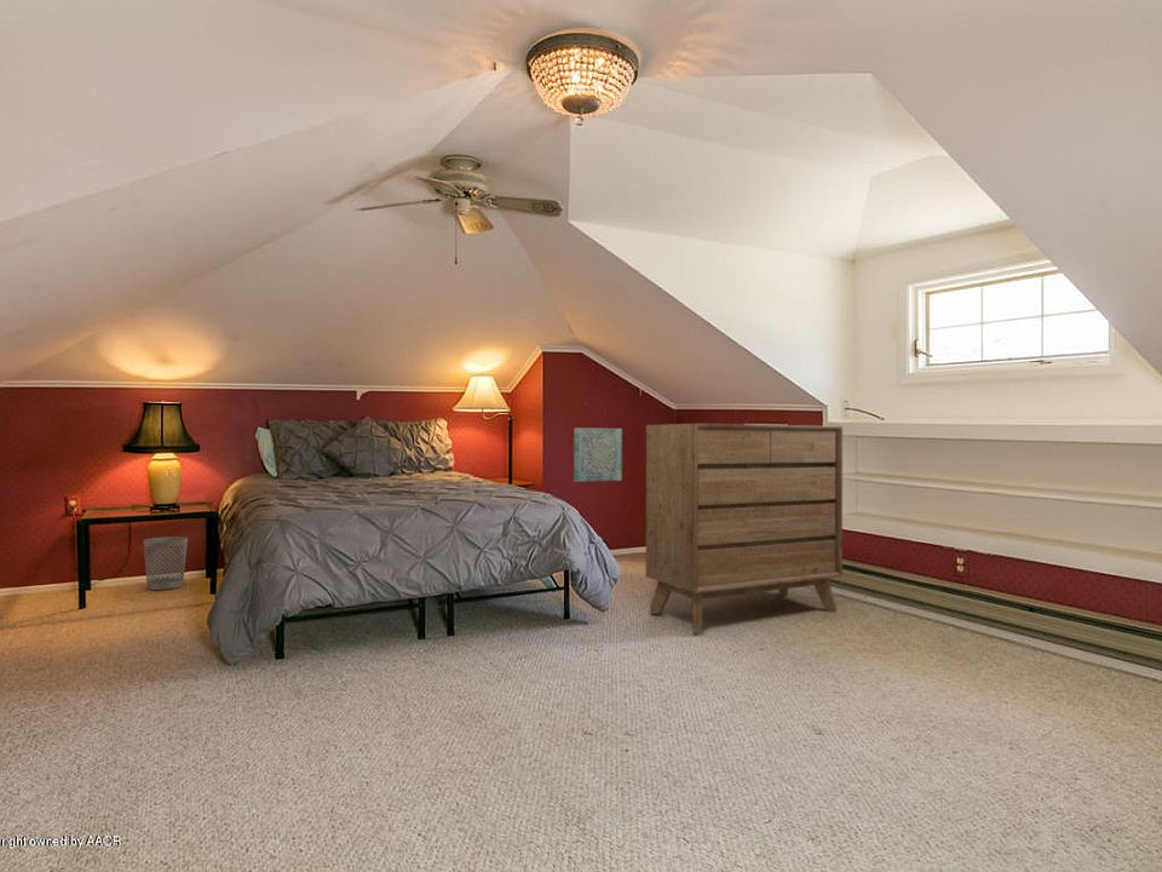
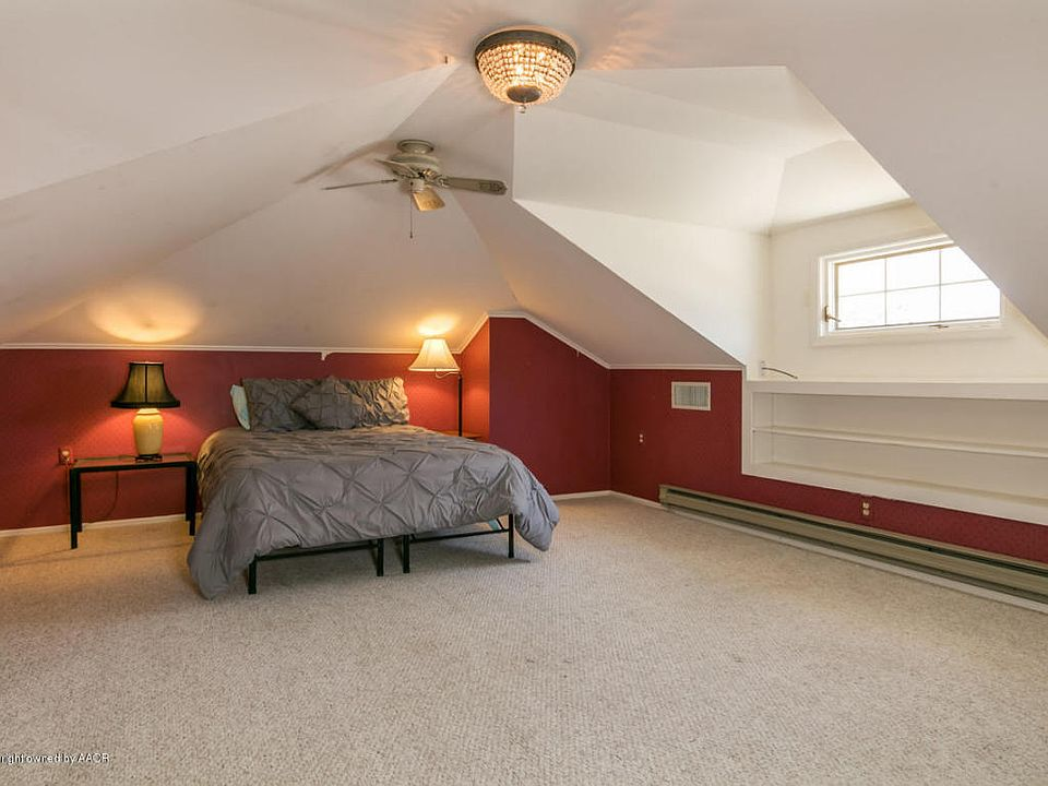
- wall art [573,426,623,483]
- wastebasket [142,535,189,591]
- dresser [644,423,844,633]
